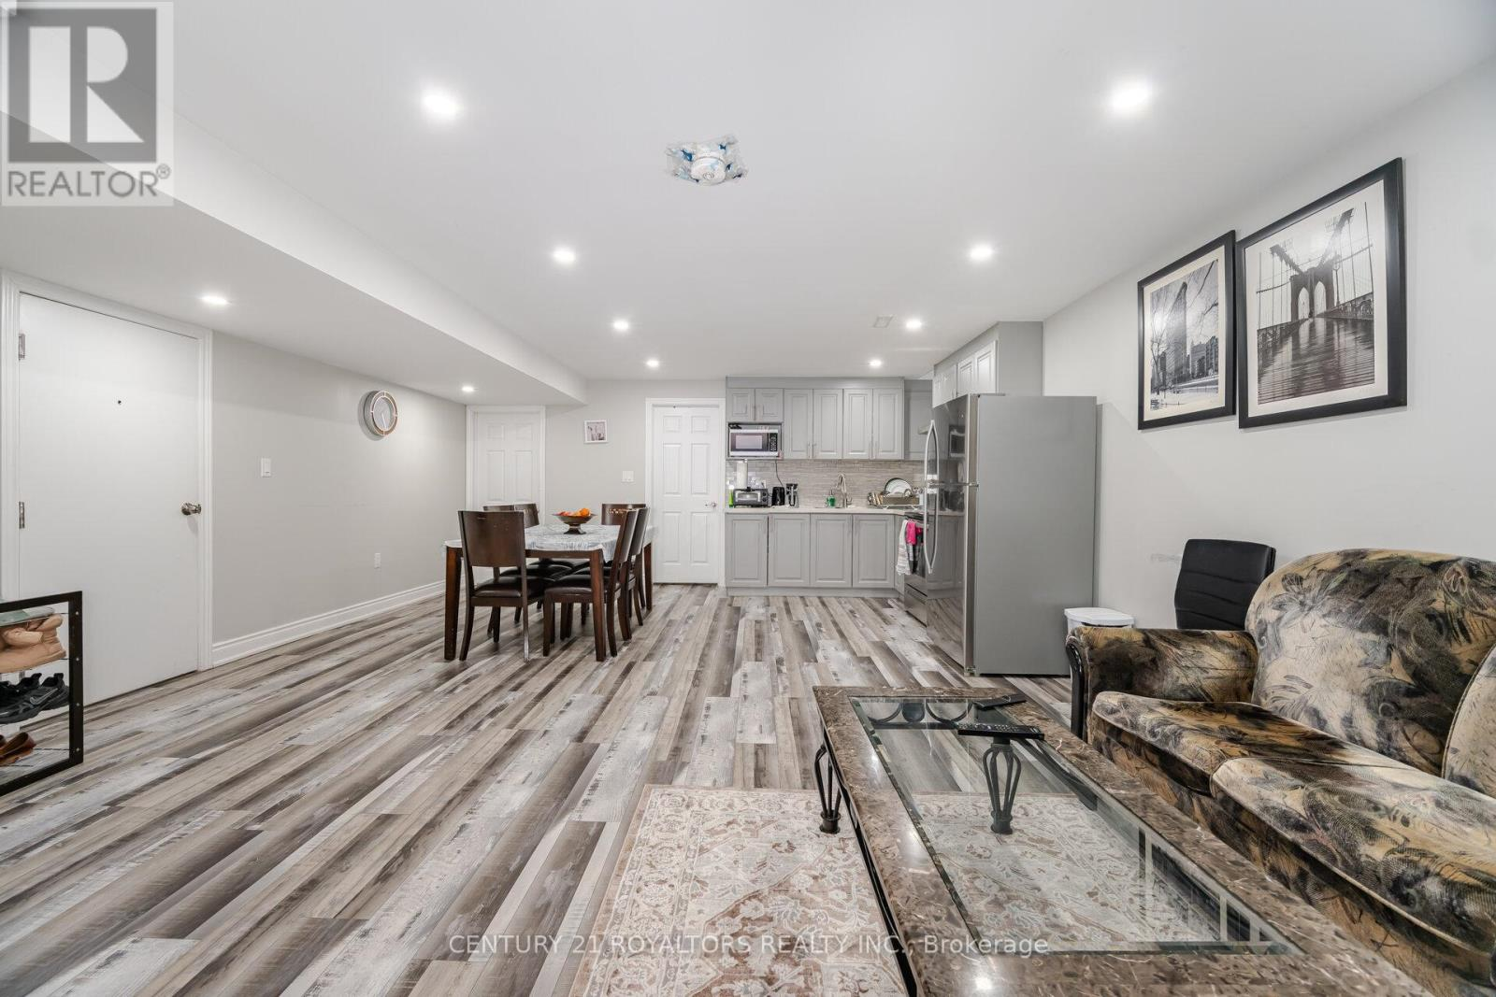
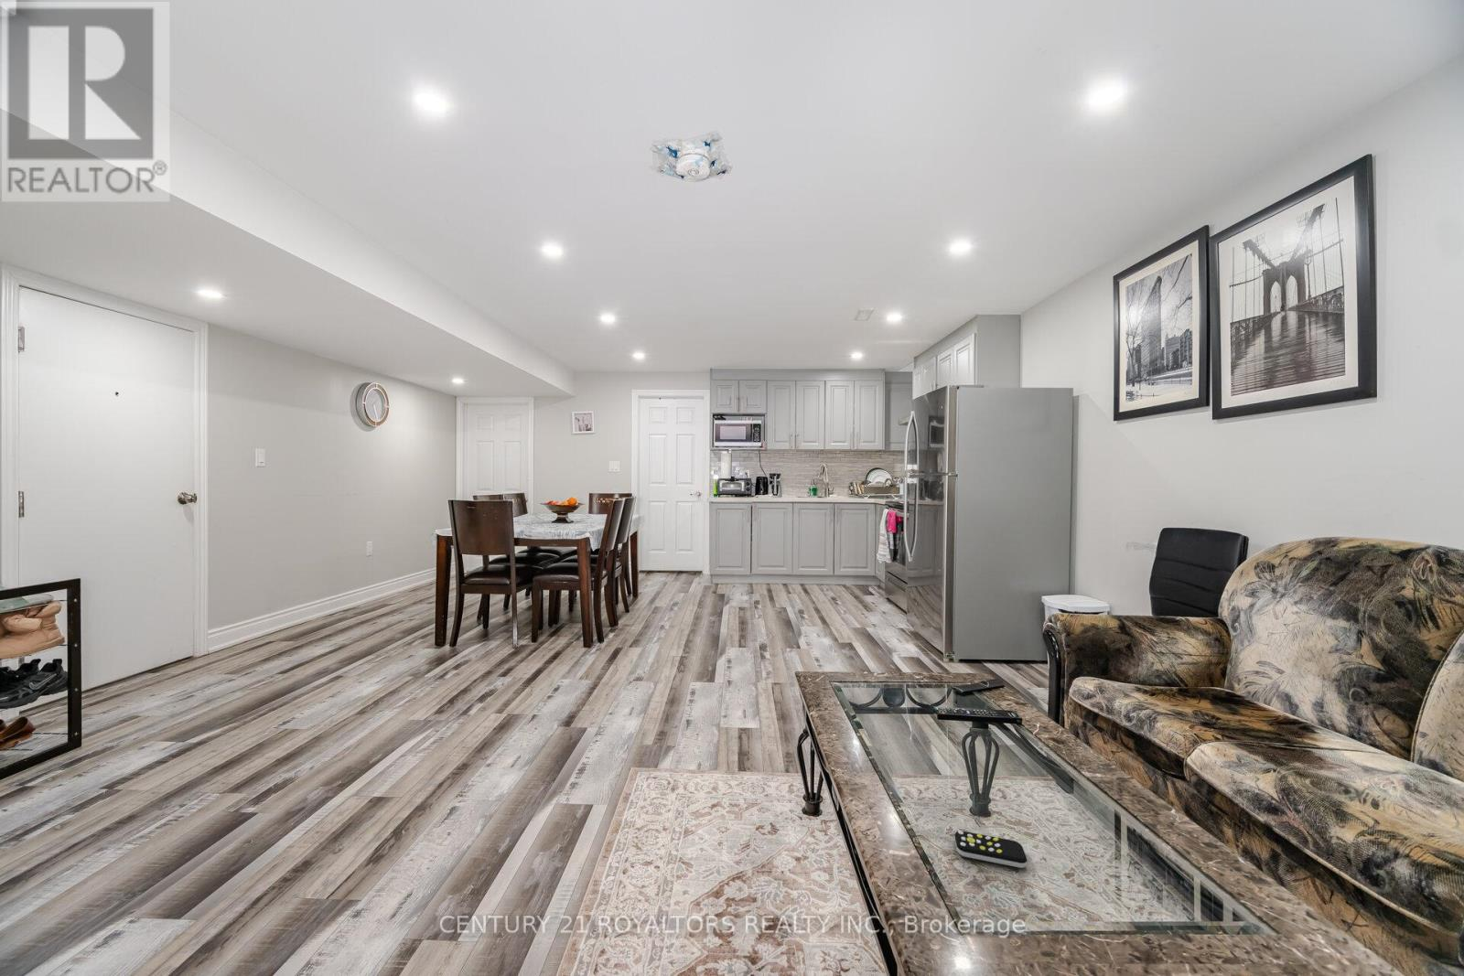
+ remote control [954,830,1027,869]
